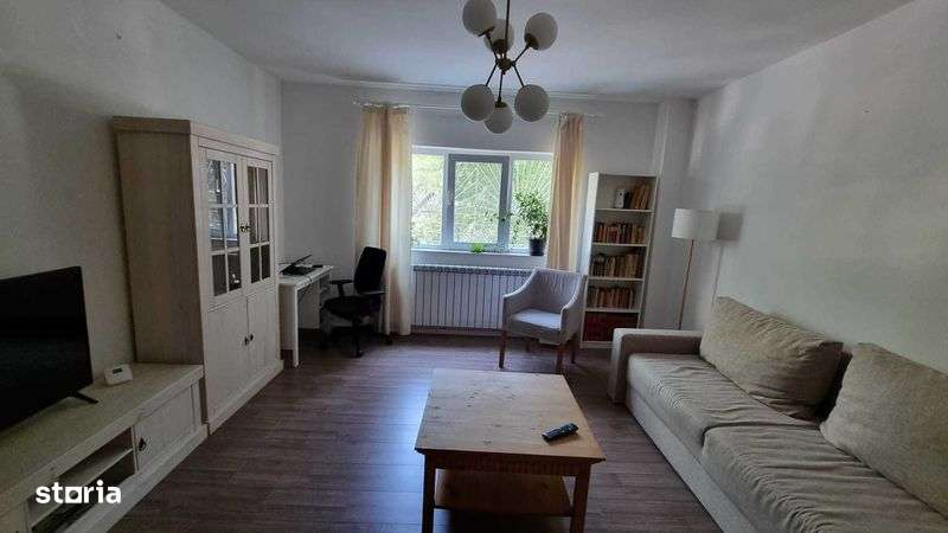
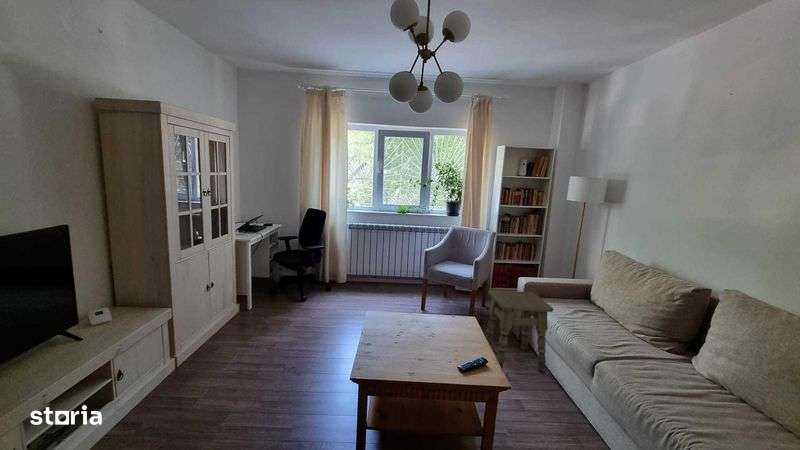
+ side table [485,289,554,374]
